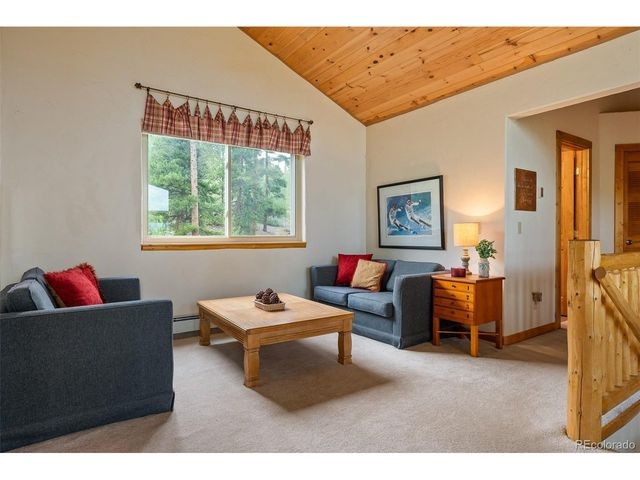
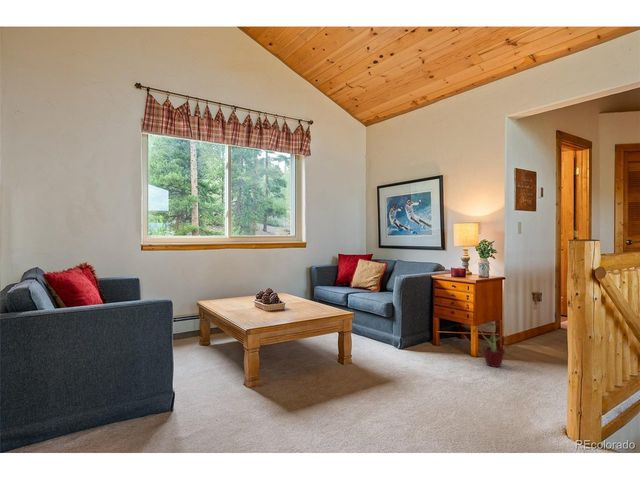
+ potted plant [472,320,508,368]
